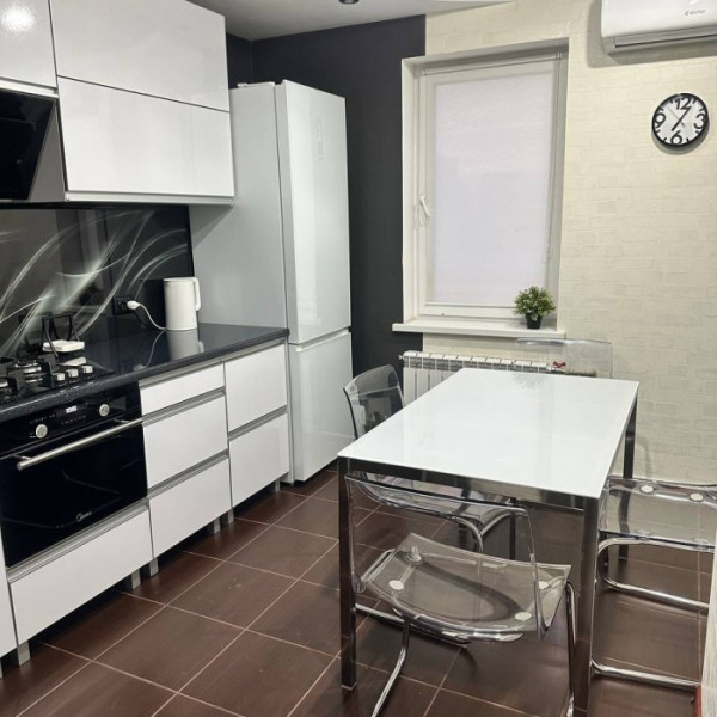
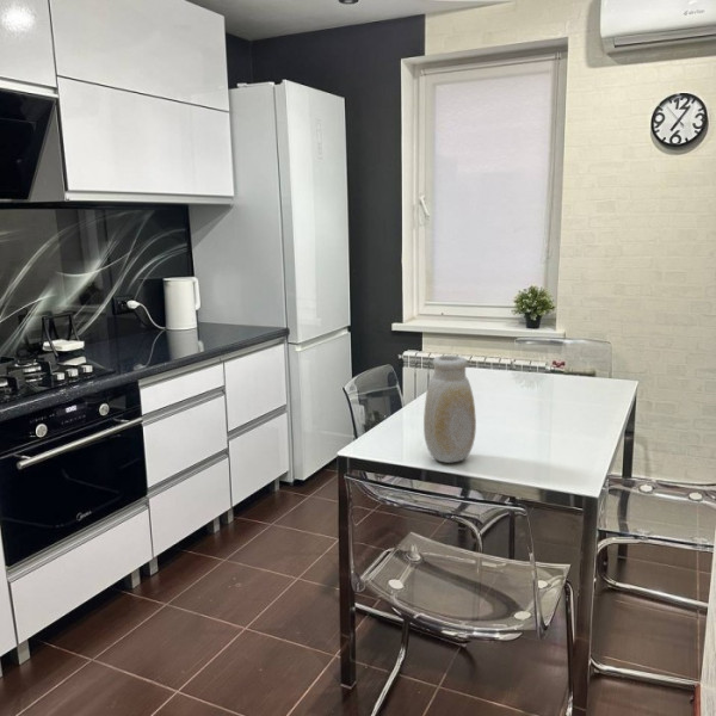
+ vase [422,354,477,464]
